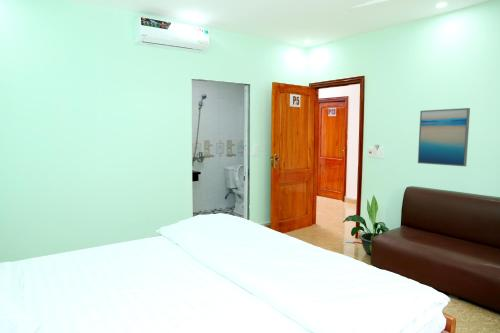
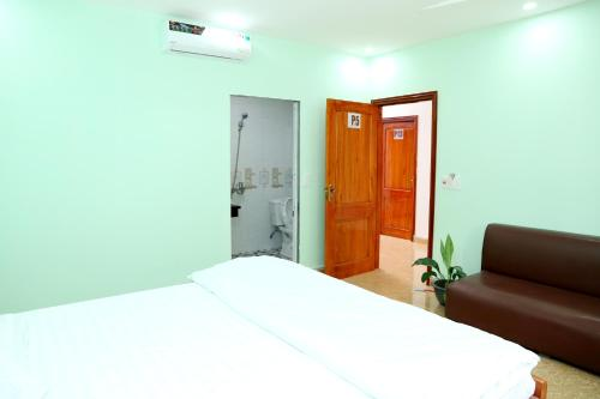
- wall art [417,107,471,167]
